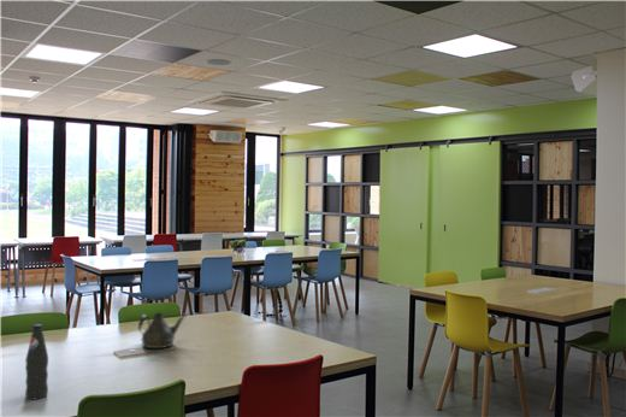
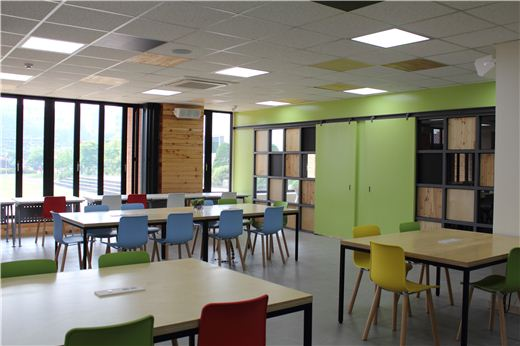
- bottle [24,323,49,400]
- teapot [137,312,190,350]
